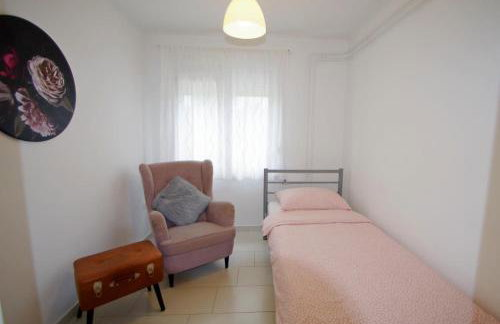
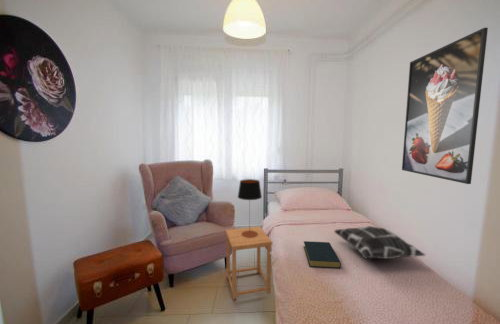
+ decorative pillow [333,225,427,260]
+ hardback book [303,240,342,269]
+ table lamp [237,178,263,237]
+ side table [225,225,273,301]
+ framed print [401,27,489,185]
